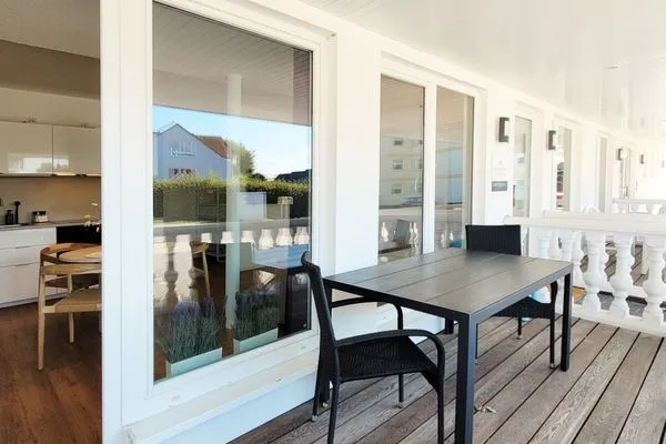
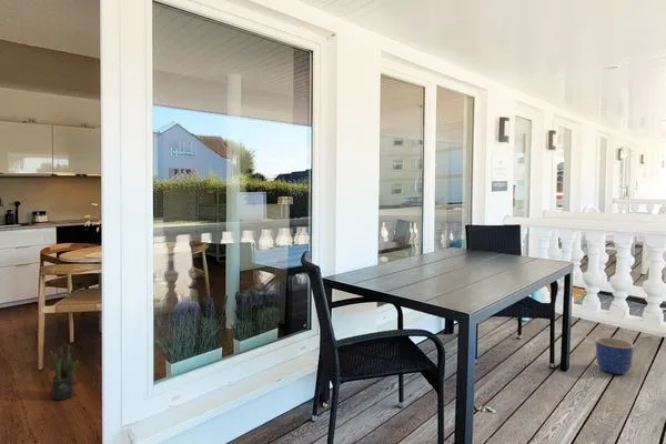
+ potted plant [50,344,79,401]
+ planter [594,336,635,375]
